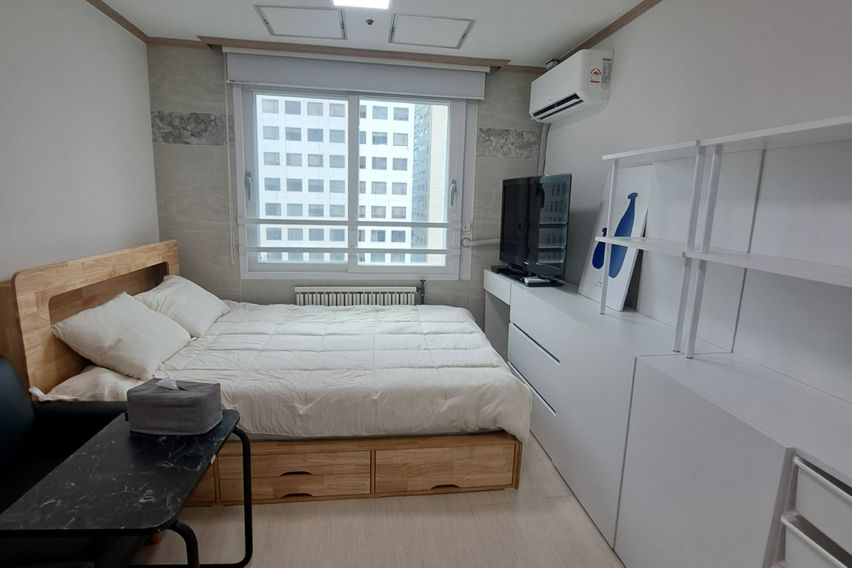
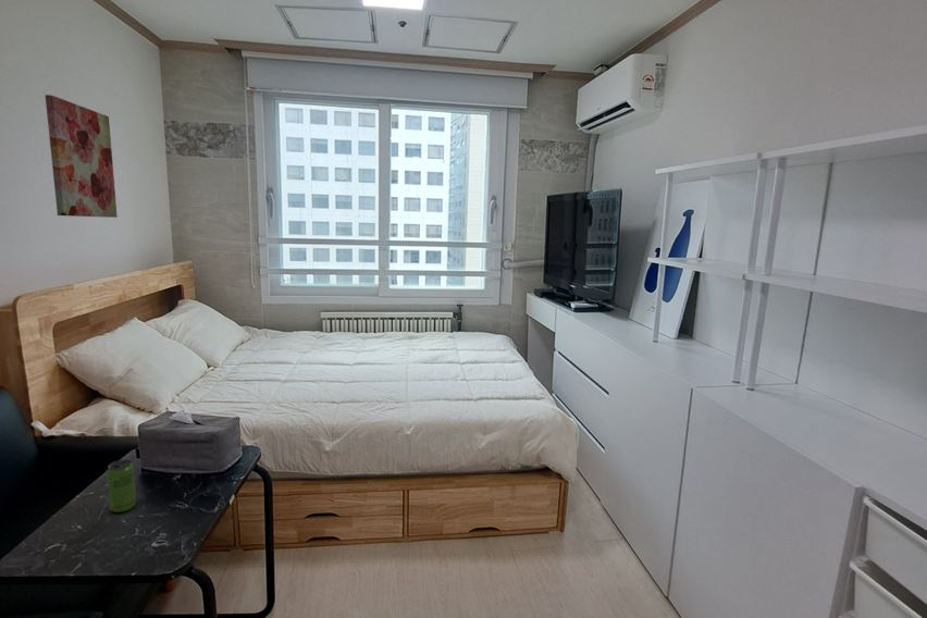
+ beverage can [106,459,137,514]
+ wall art [44,94,119,219]
